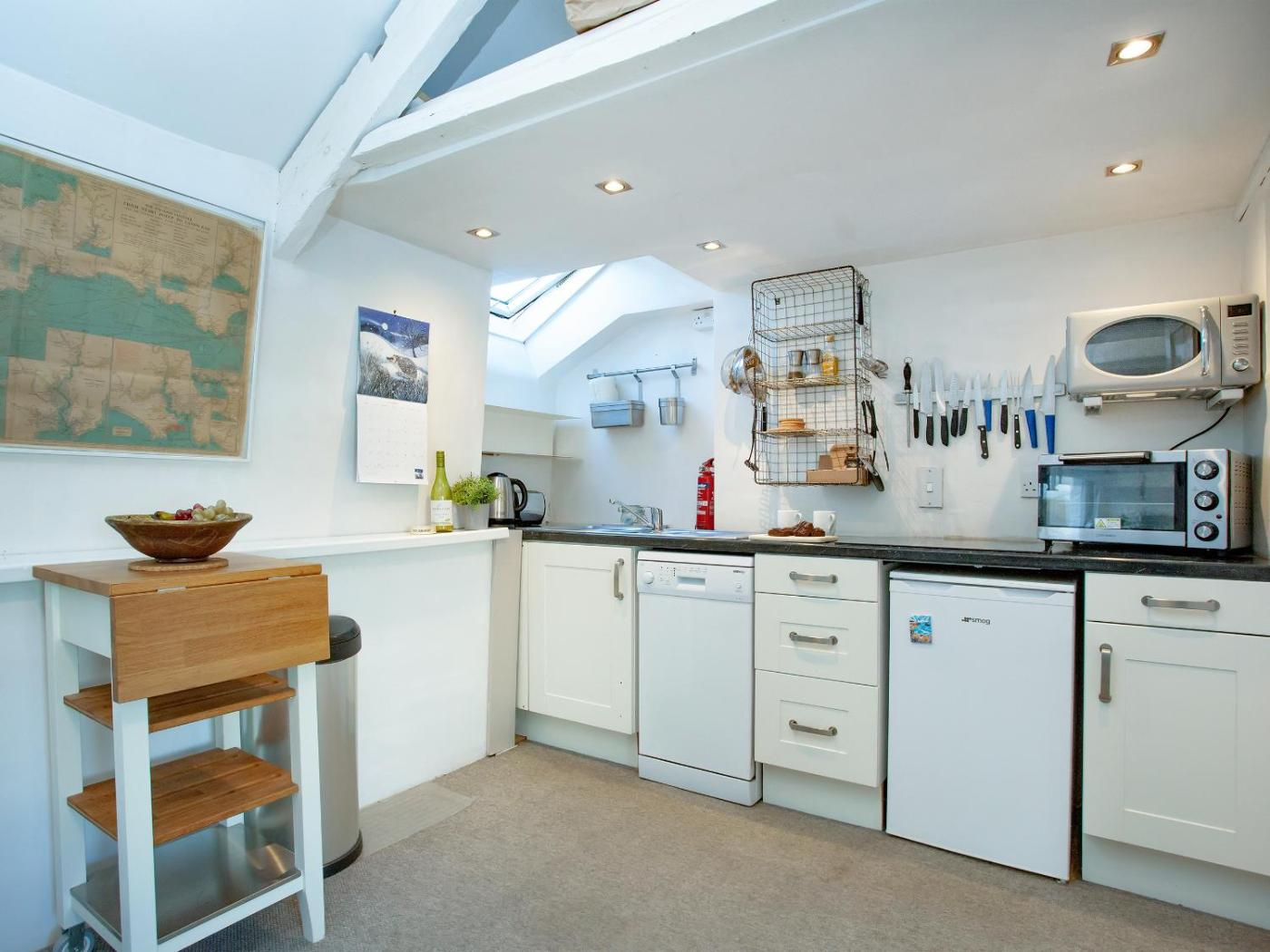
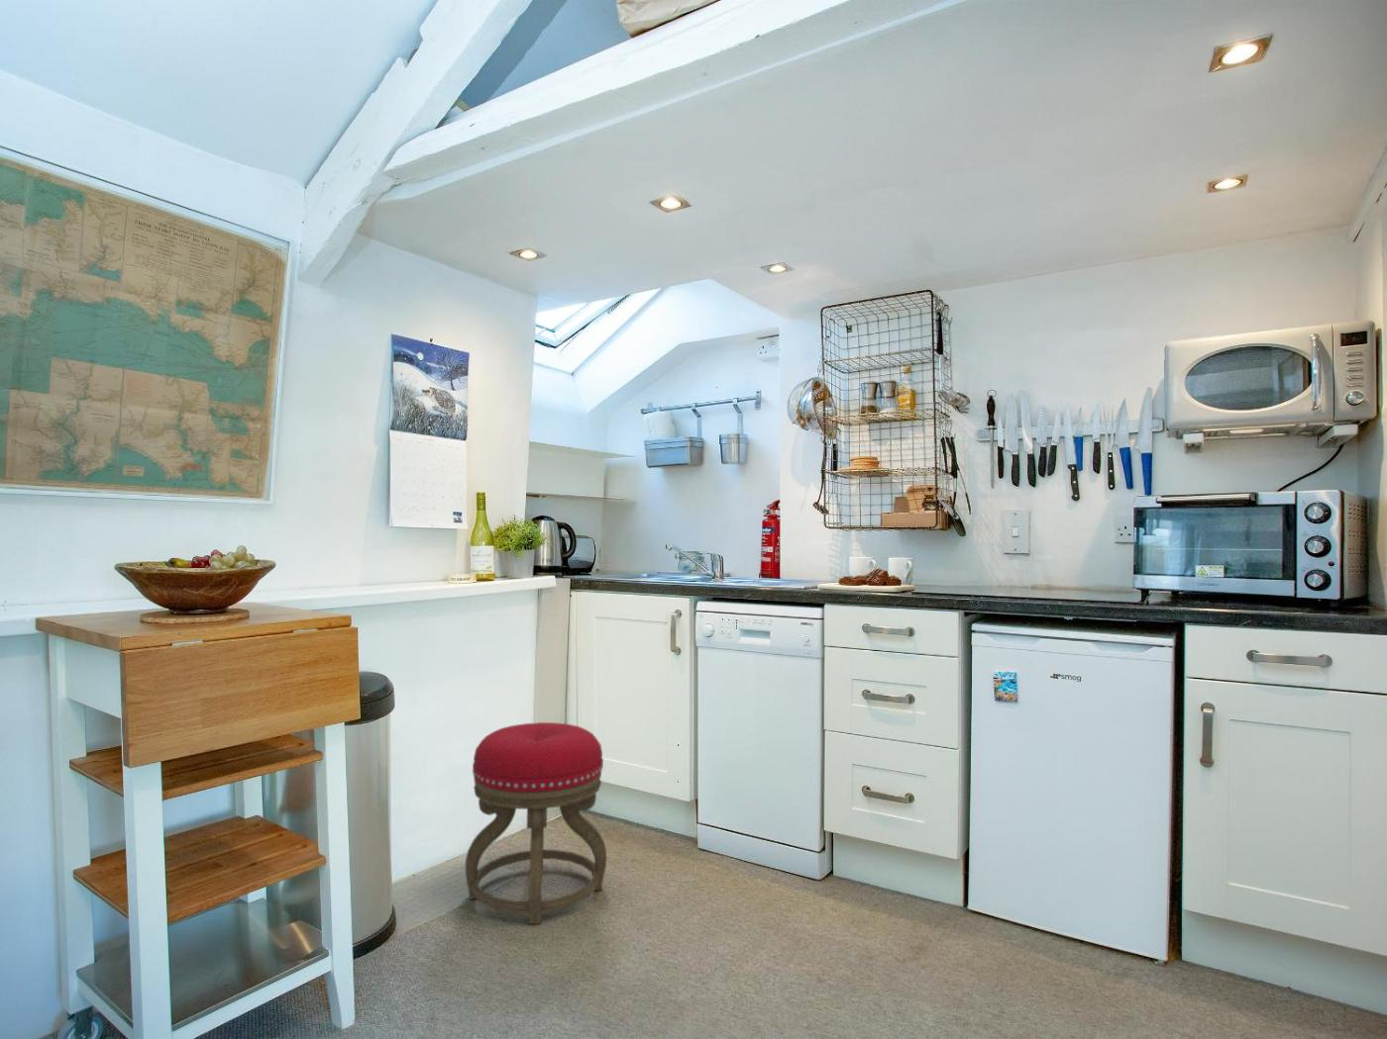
+ stool [464,721,607,927]
